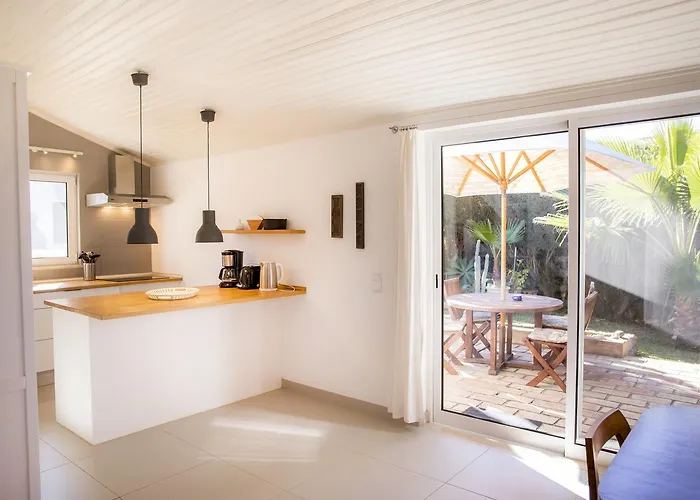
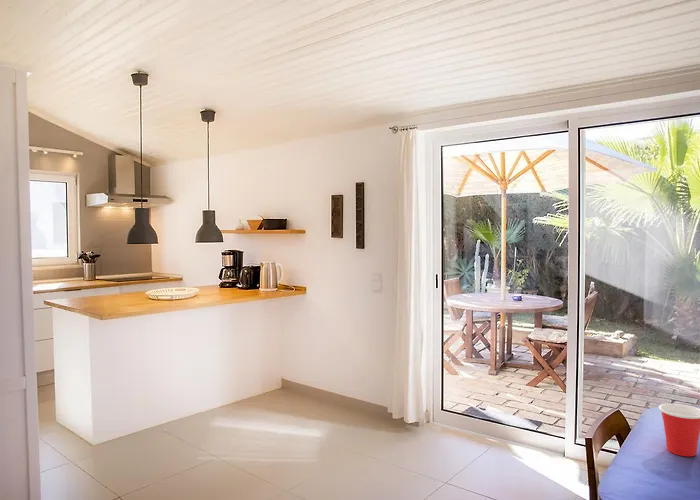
+ cup [658,403,700,457]
